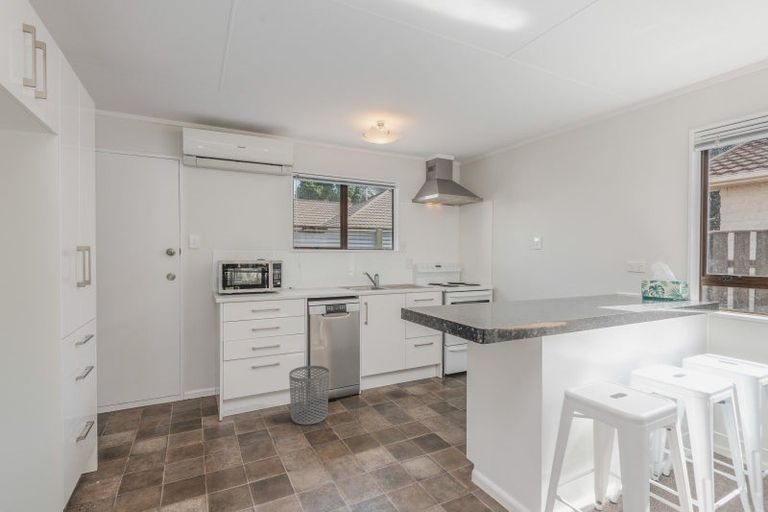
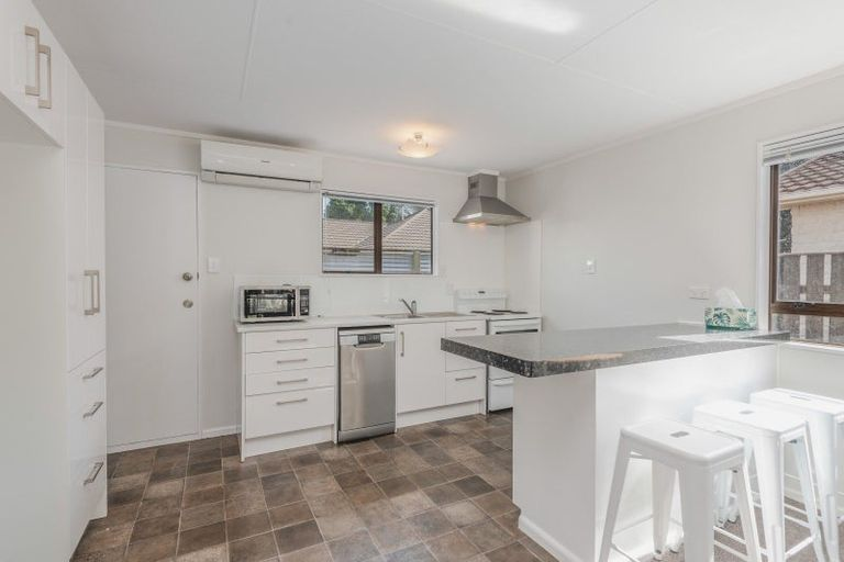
- waste bin [288,365,330,426]
